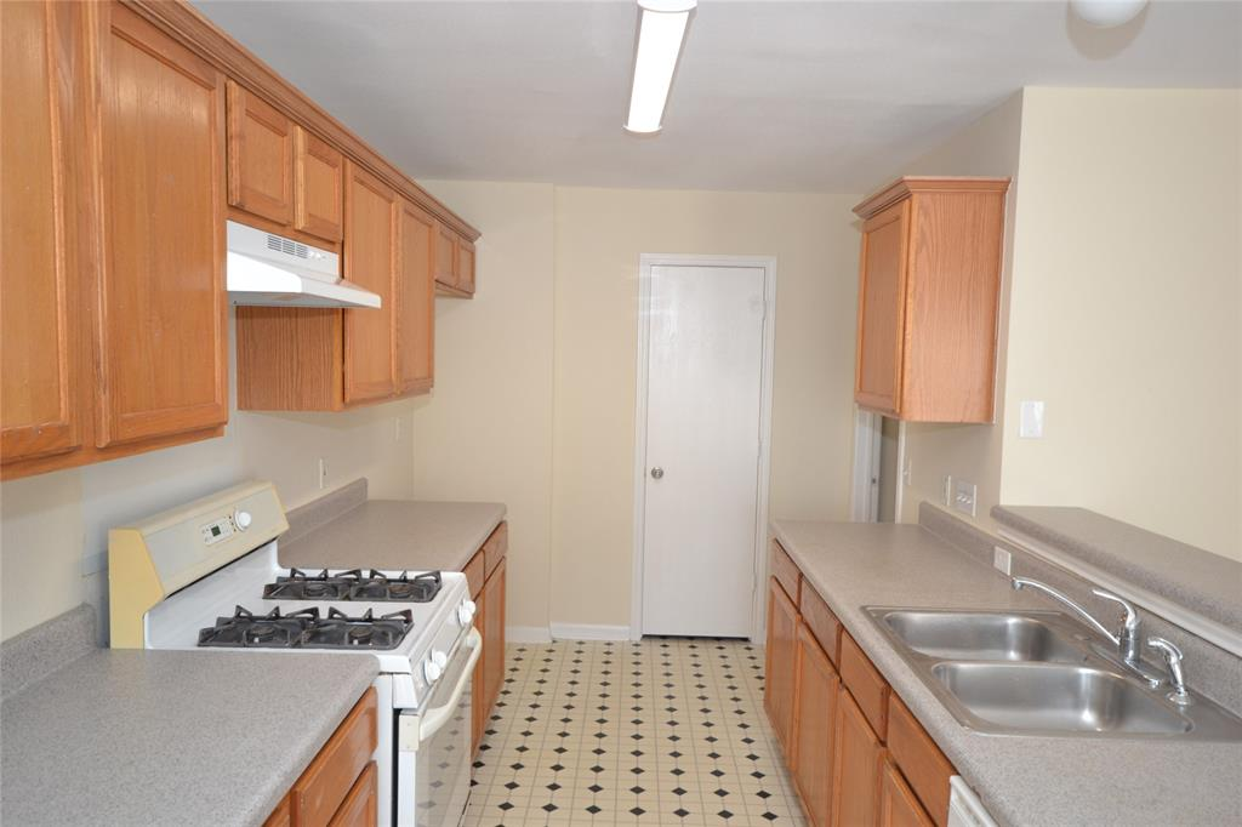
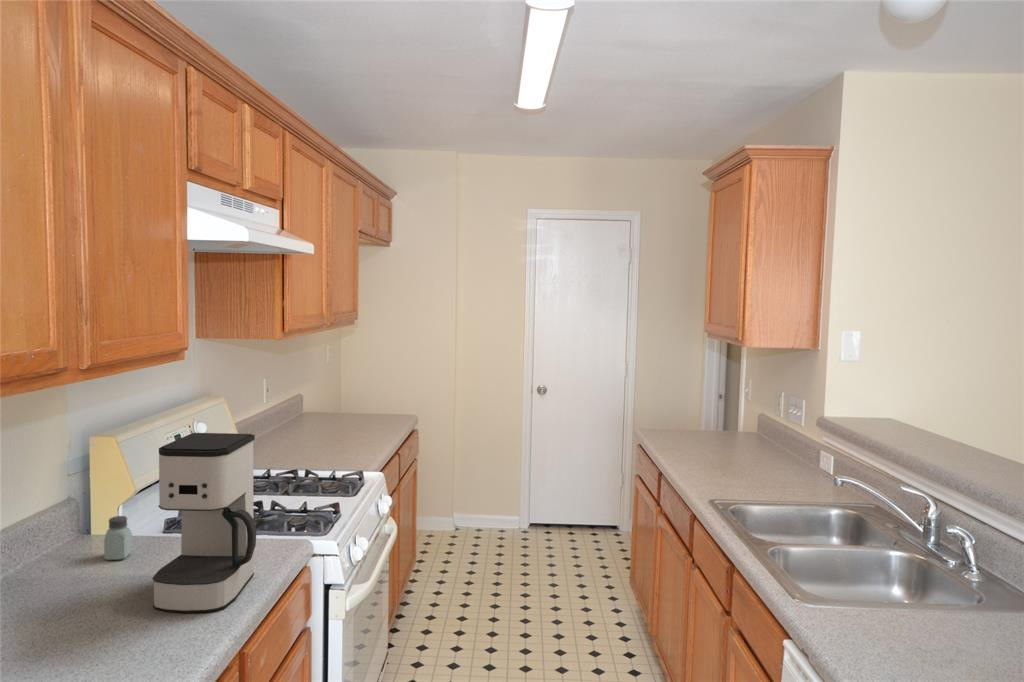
+ saltshaker [103,515,133,561]
+ coffee maker [151,432,257,614]
